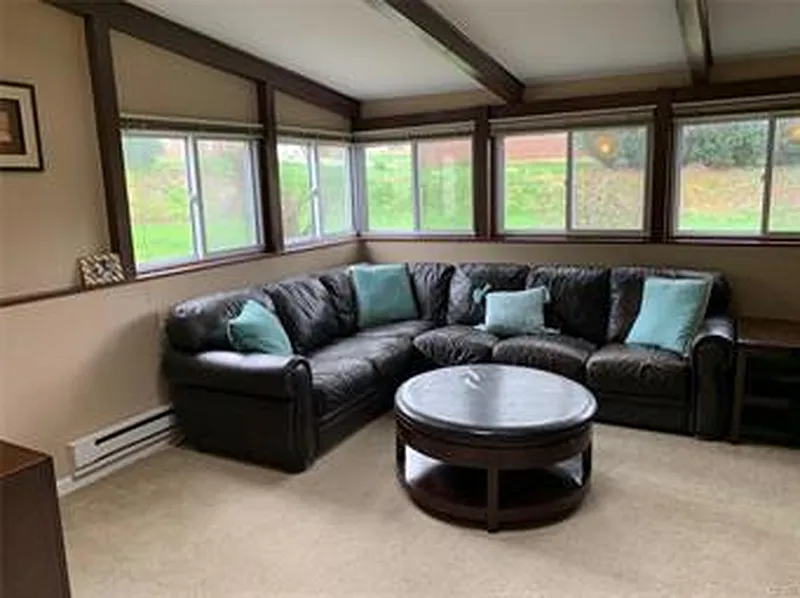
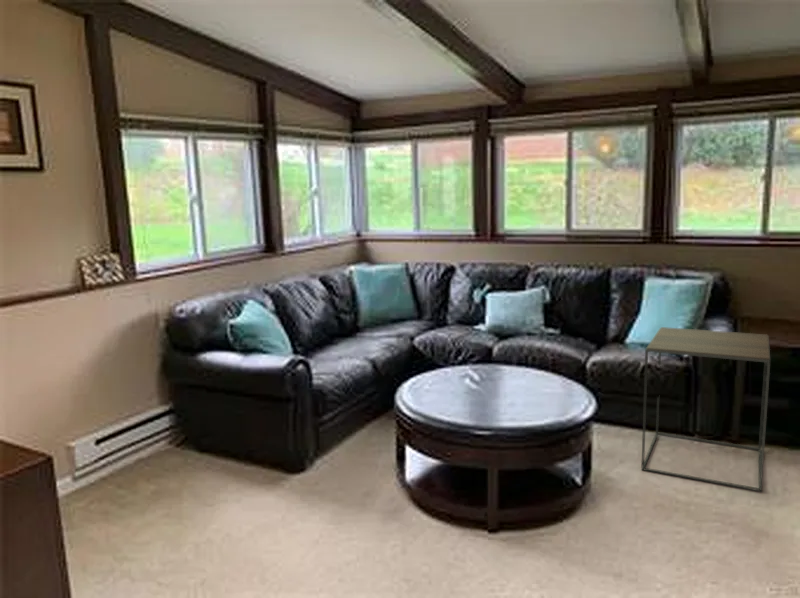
+ side table [640,326,771,493]
